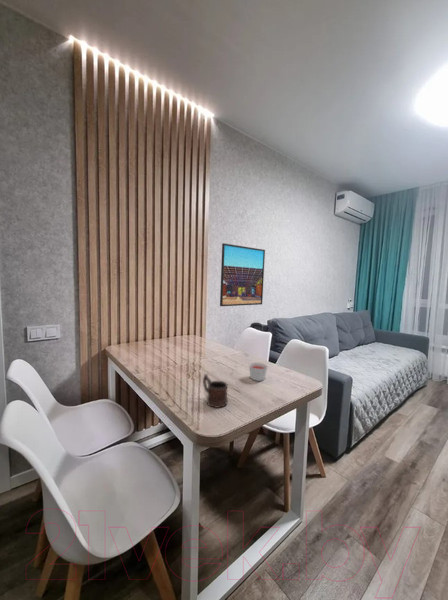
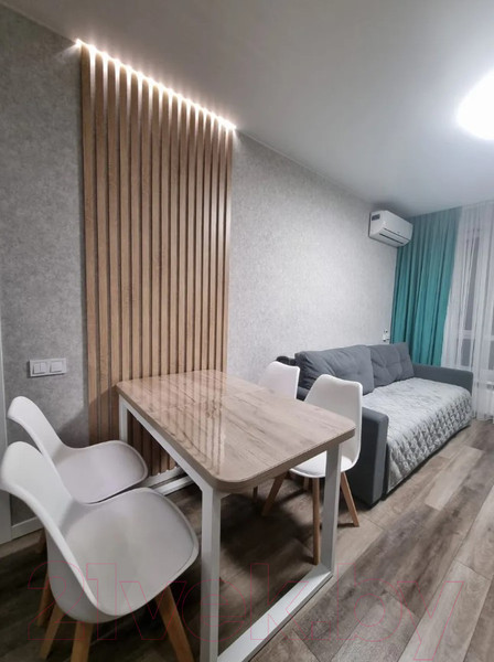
- candle [248,362,269,382]
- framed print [219,242,266,307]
- mug [202,373,229,409]
